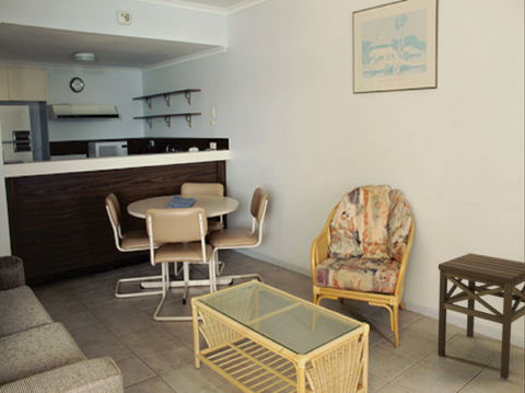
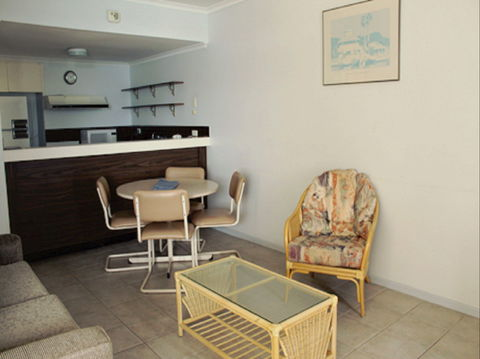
- side table [436,252,525,380]
